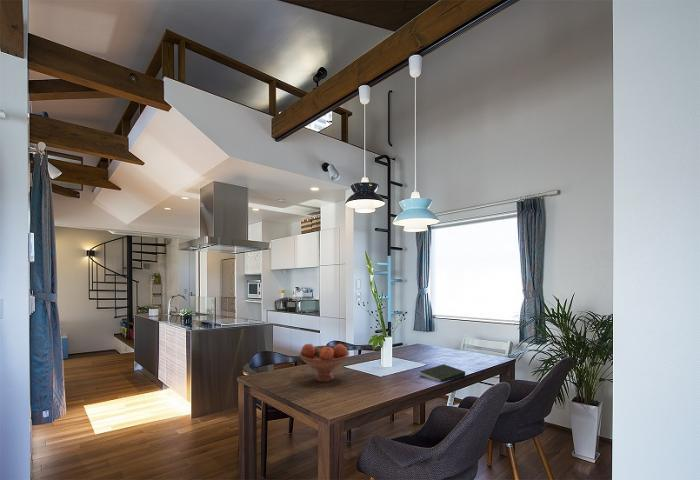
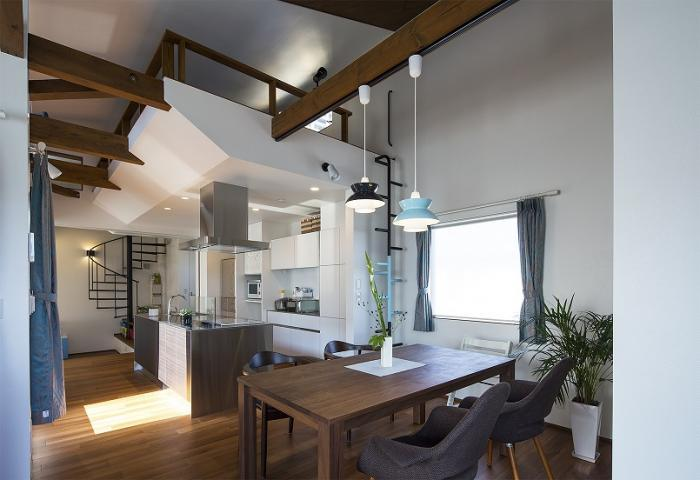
- book [419,363,466,383]
- fruit bowl [298,343,350,383]
